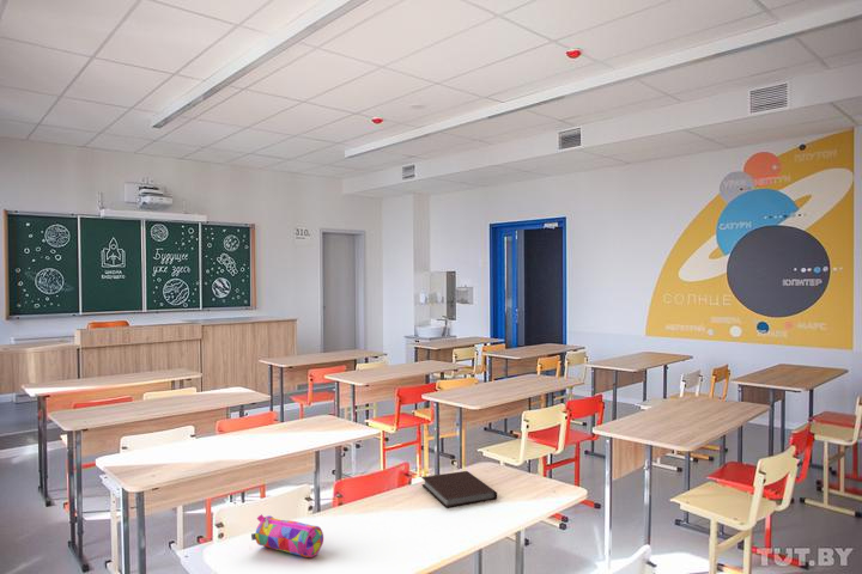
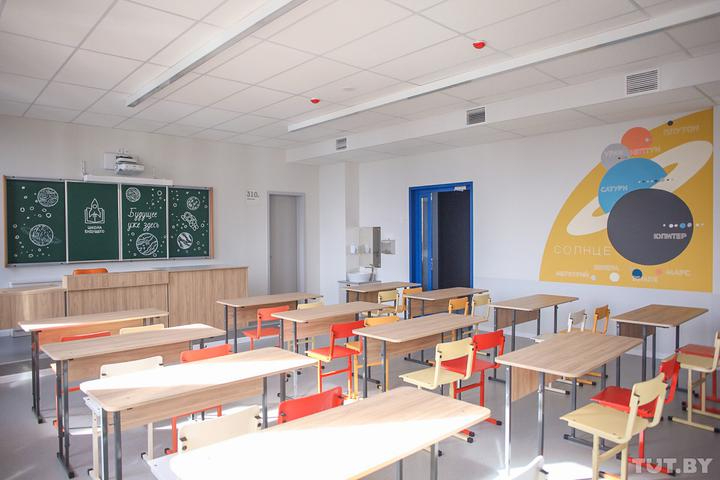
- notebook [420,470,498,509]
- pencil case [250,513,324,558]
